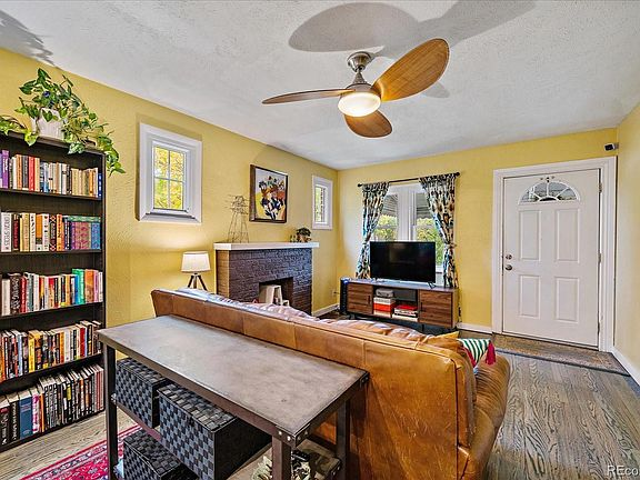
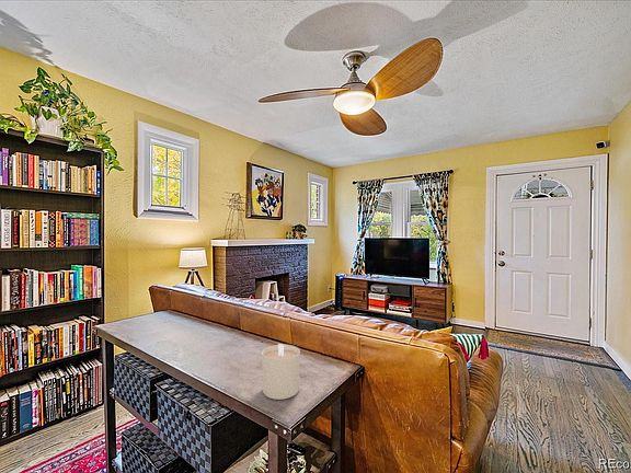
+ candle [261,343,301,401]
